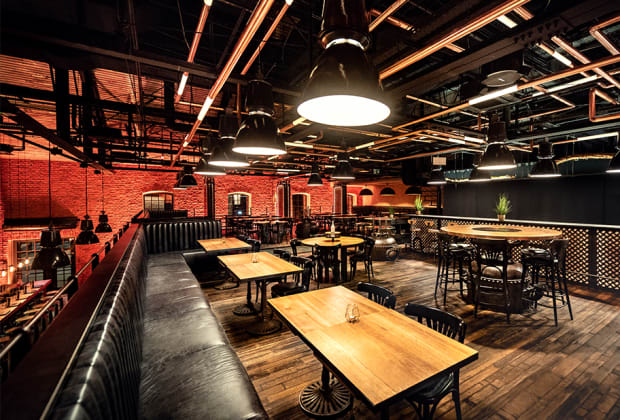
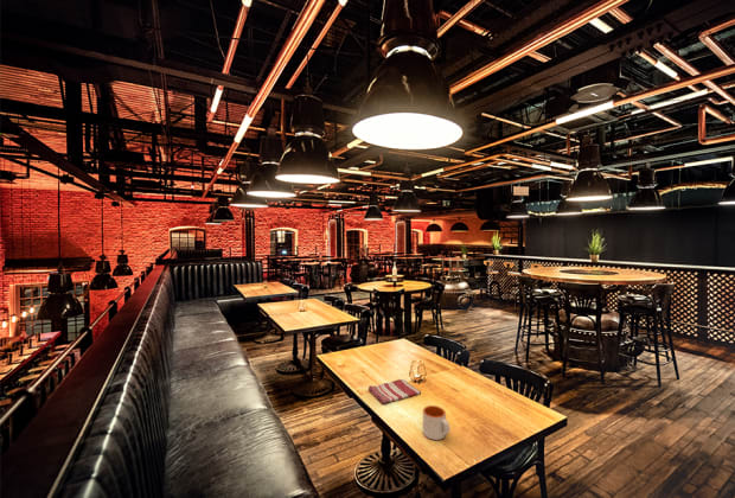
+ mug [422,404,452,441]
+ dish towel [368,378,422,406]
